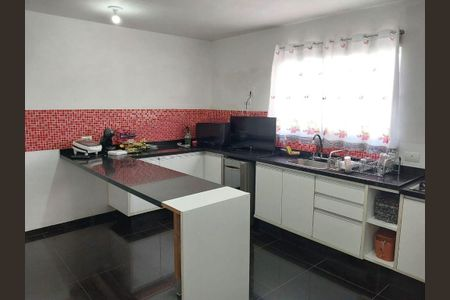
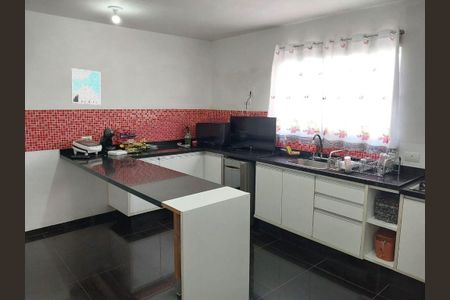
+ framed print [70,67,101,106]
